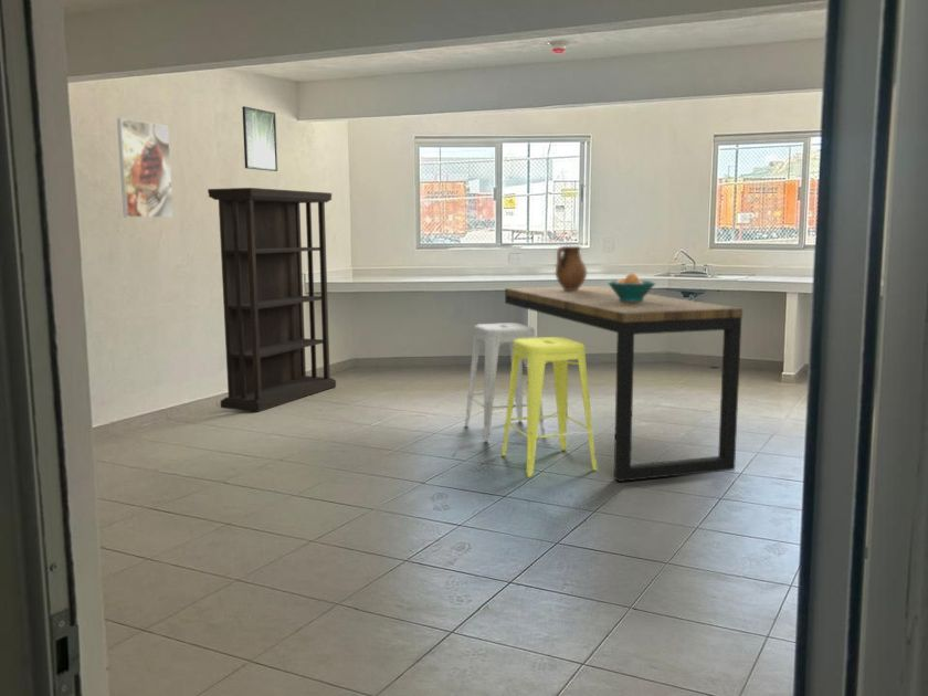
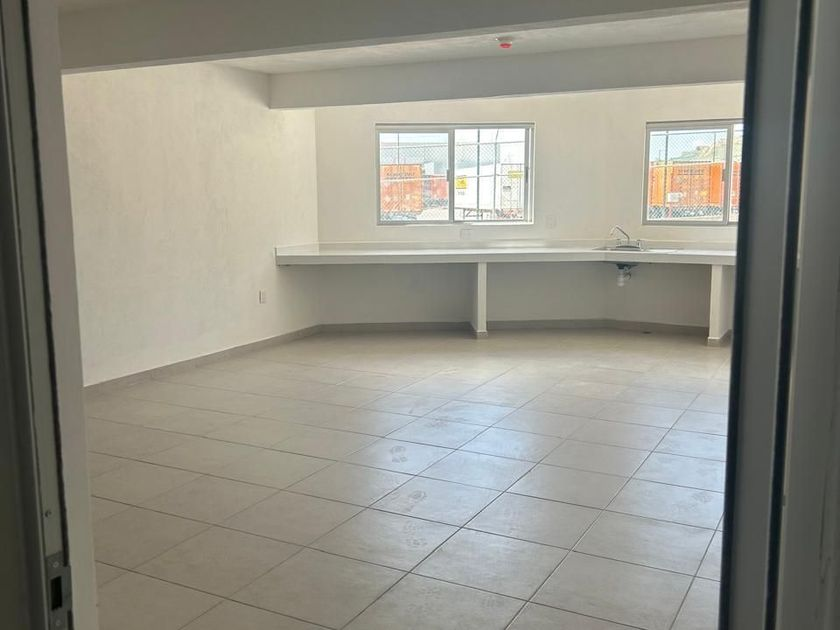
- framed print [116,117,175,219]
- bookcase [207,187,337,413]
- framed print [241,105,278,172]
- pitcher [555,245,588,291]
- dining table [464,285,744,483]
- fruit bowl [607,272,657,302]
